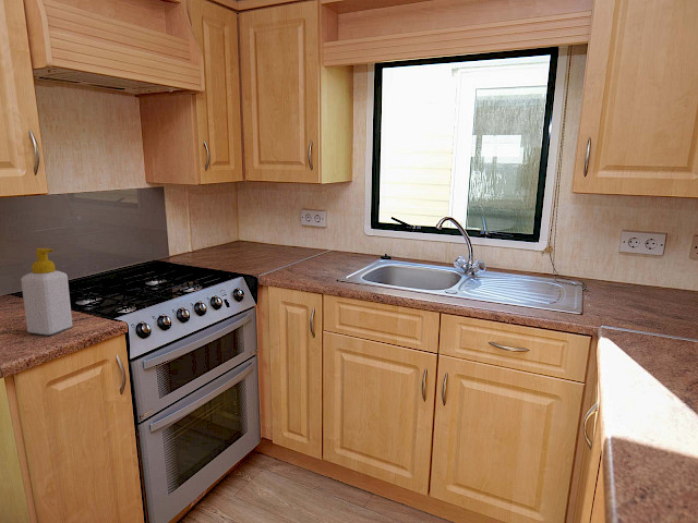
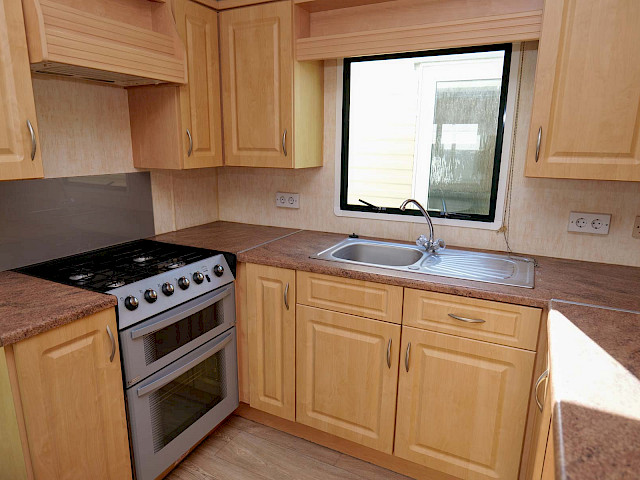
- soap bottle [20,247,73,336]
